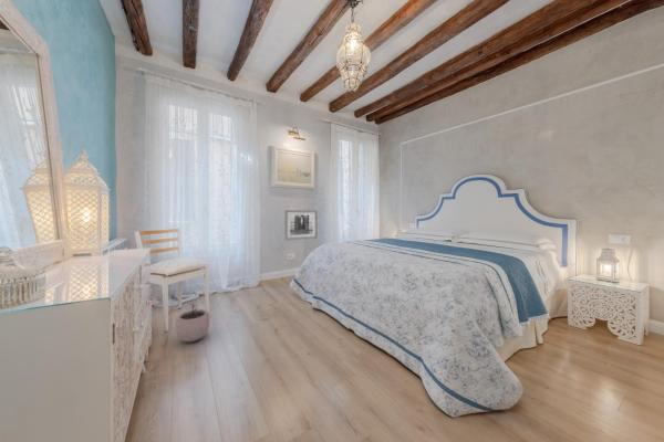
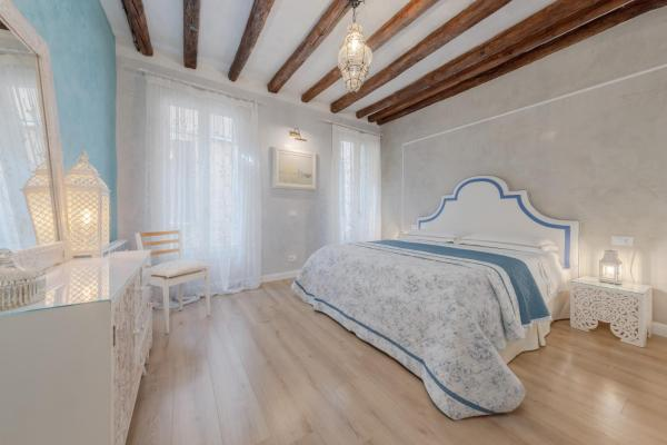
- plant pot [175,302,210,343]
- wall art [283,209,319,241]
